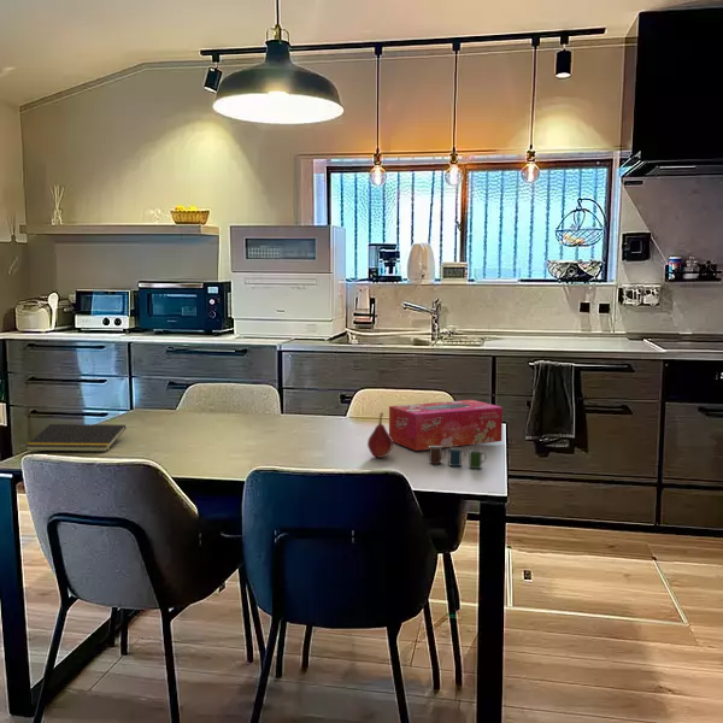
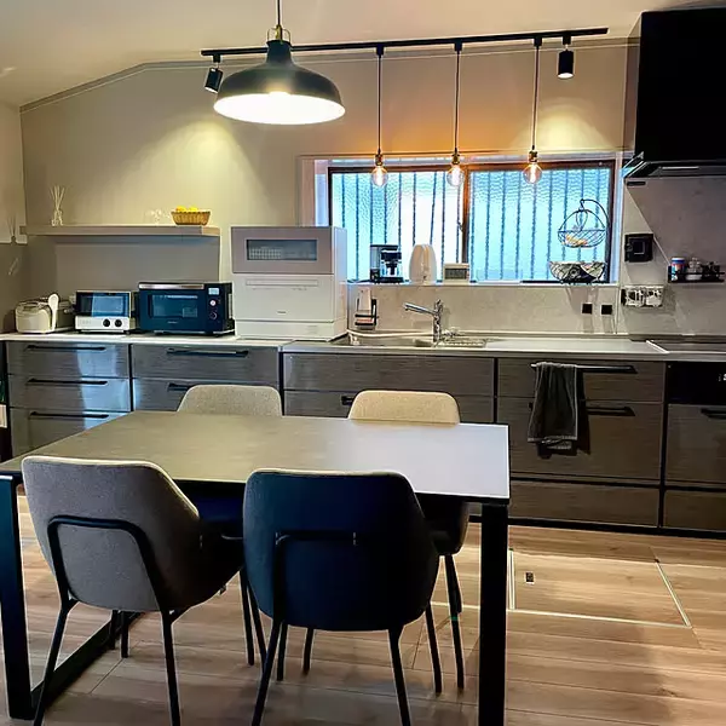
- fruit [366,411,394,459]
- cup [428,446,488,470]
- notepad [24,423,127,453]
- tissue box [388,399,504,452]
